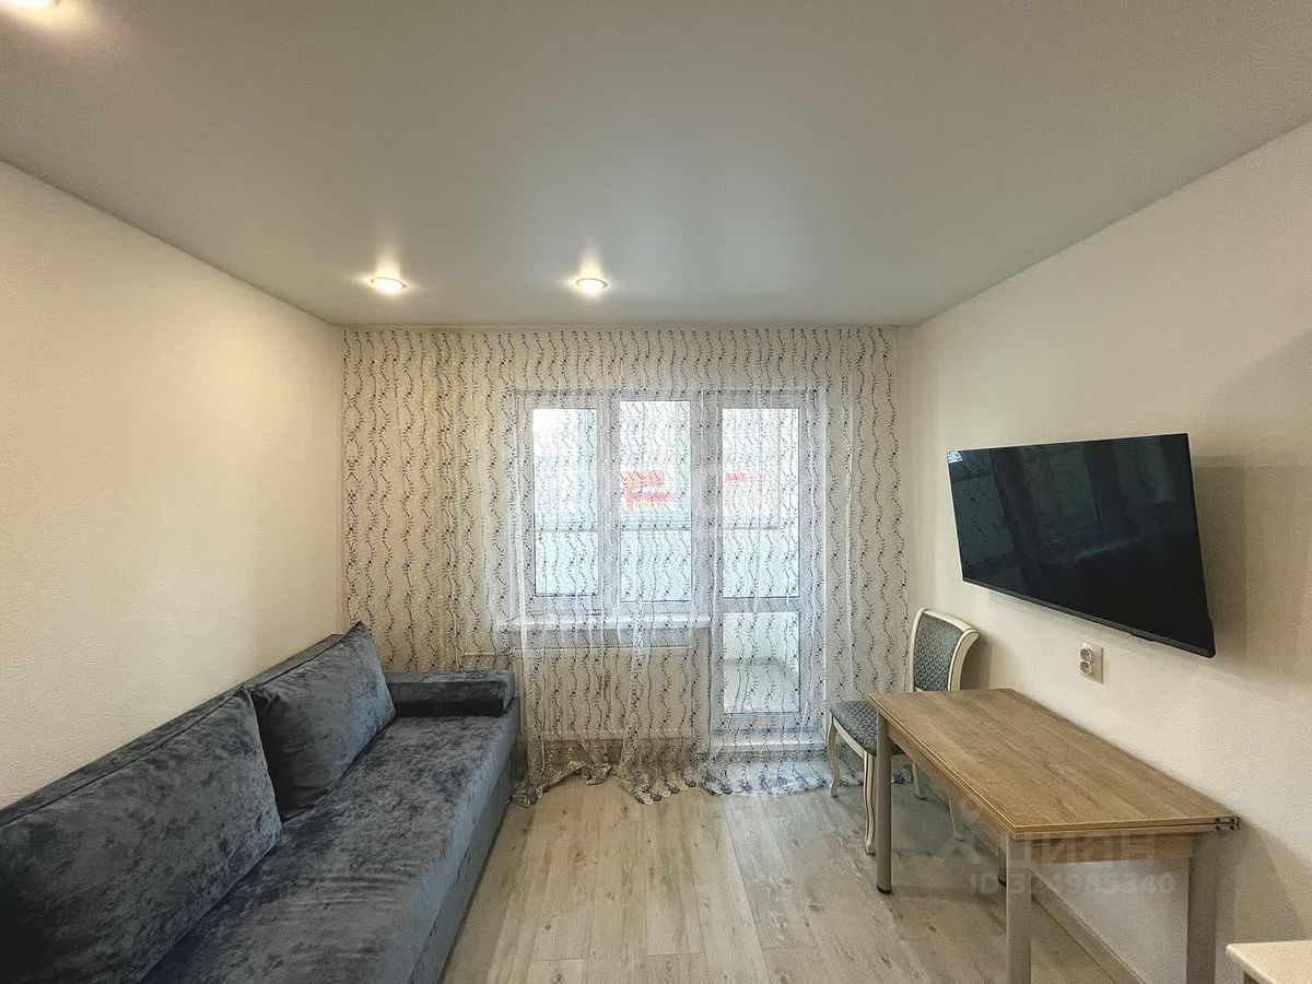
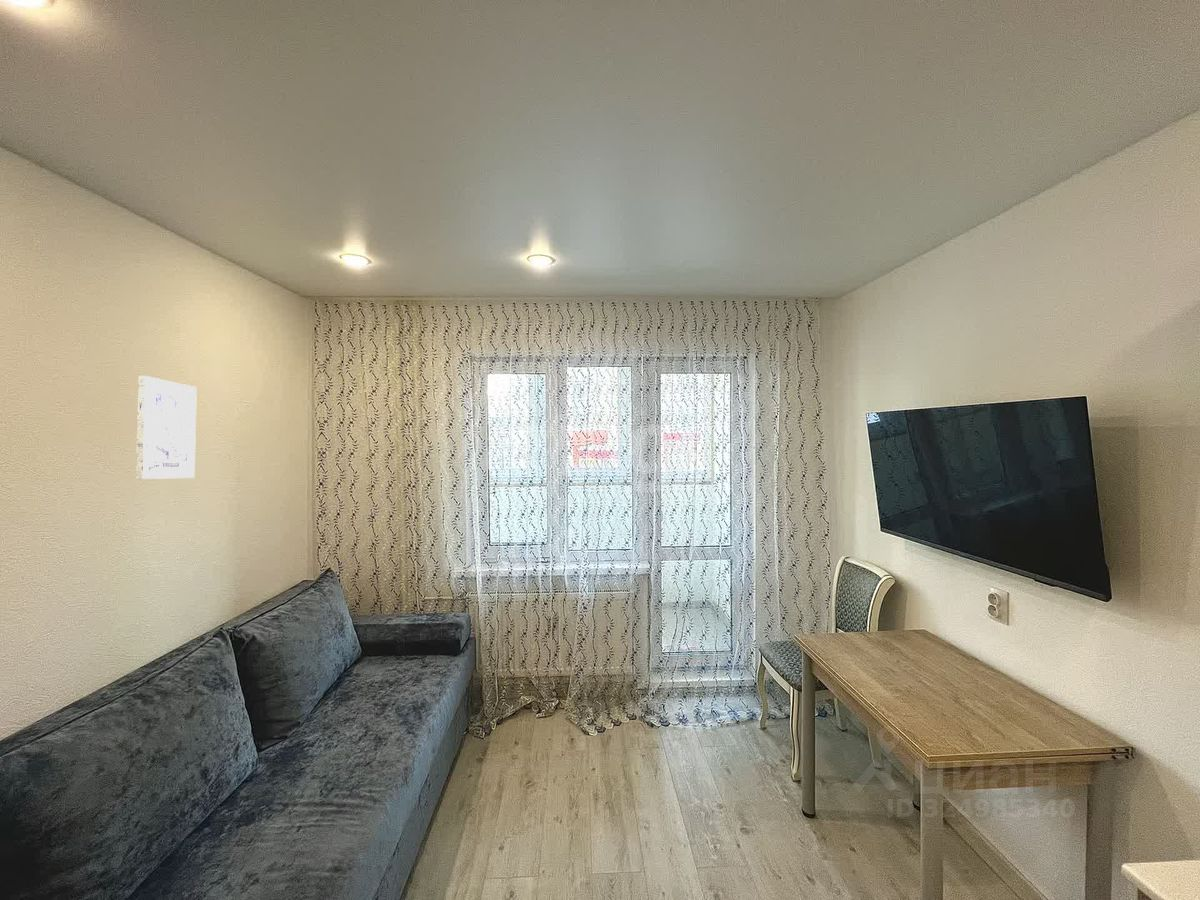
+ wall art [135,375,198,480]
